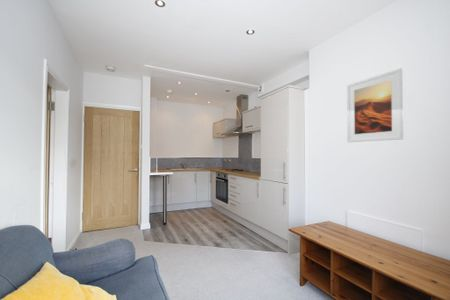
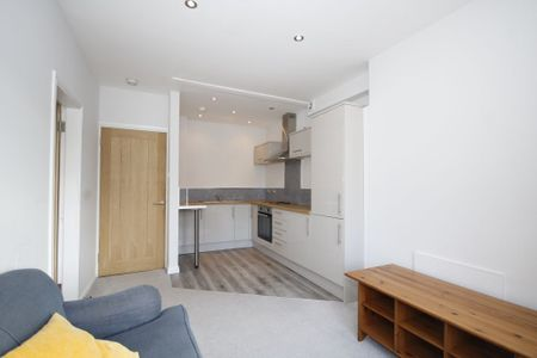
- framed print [346,67,404,143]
